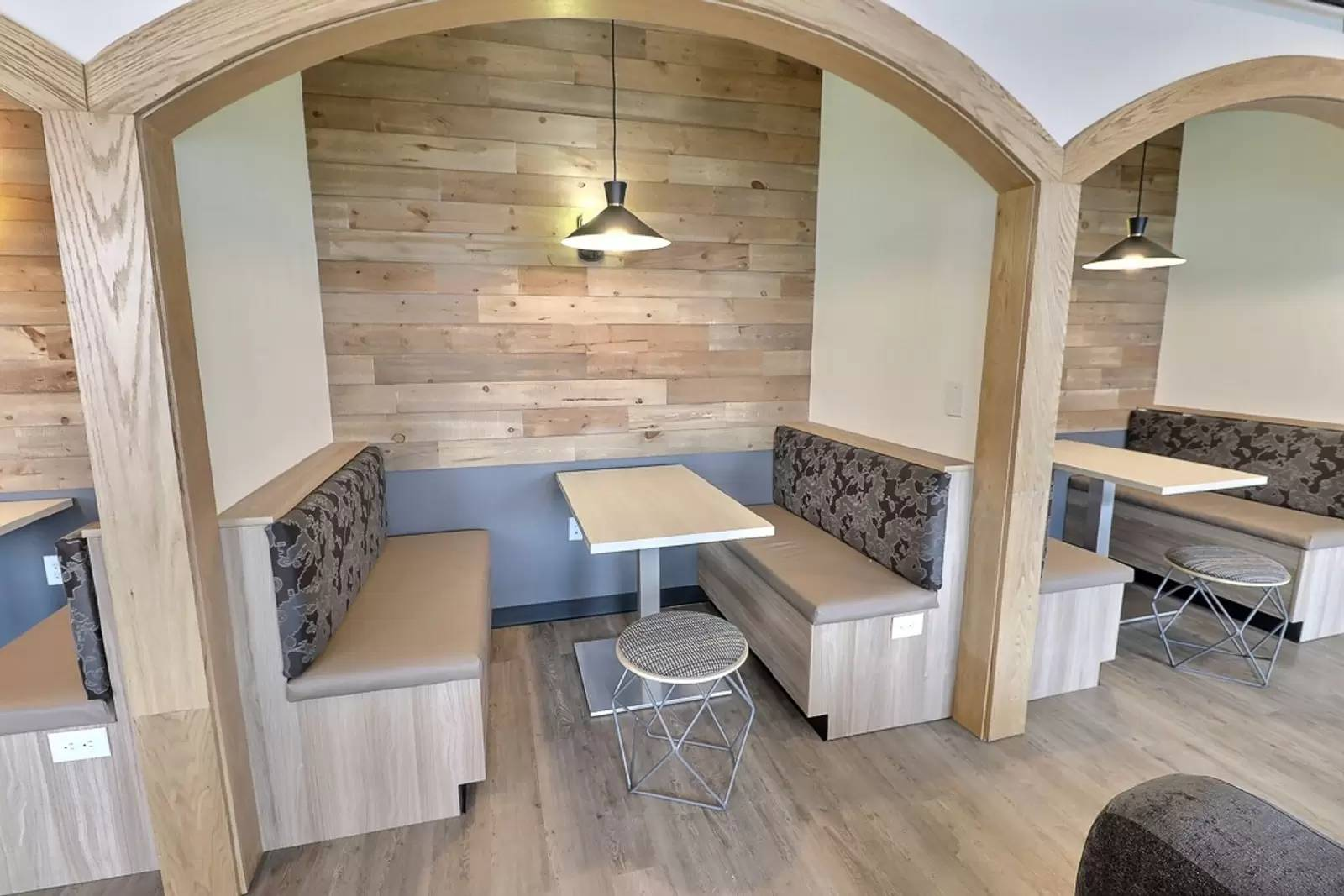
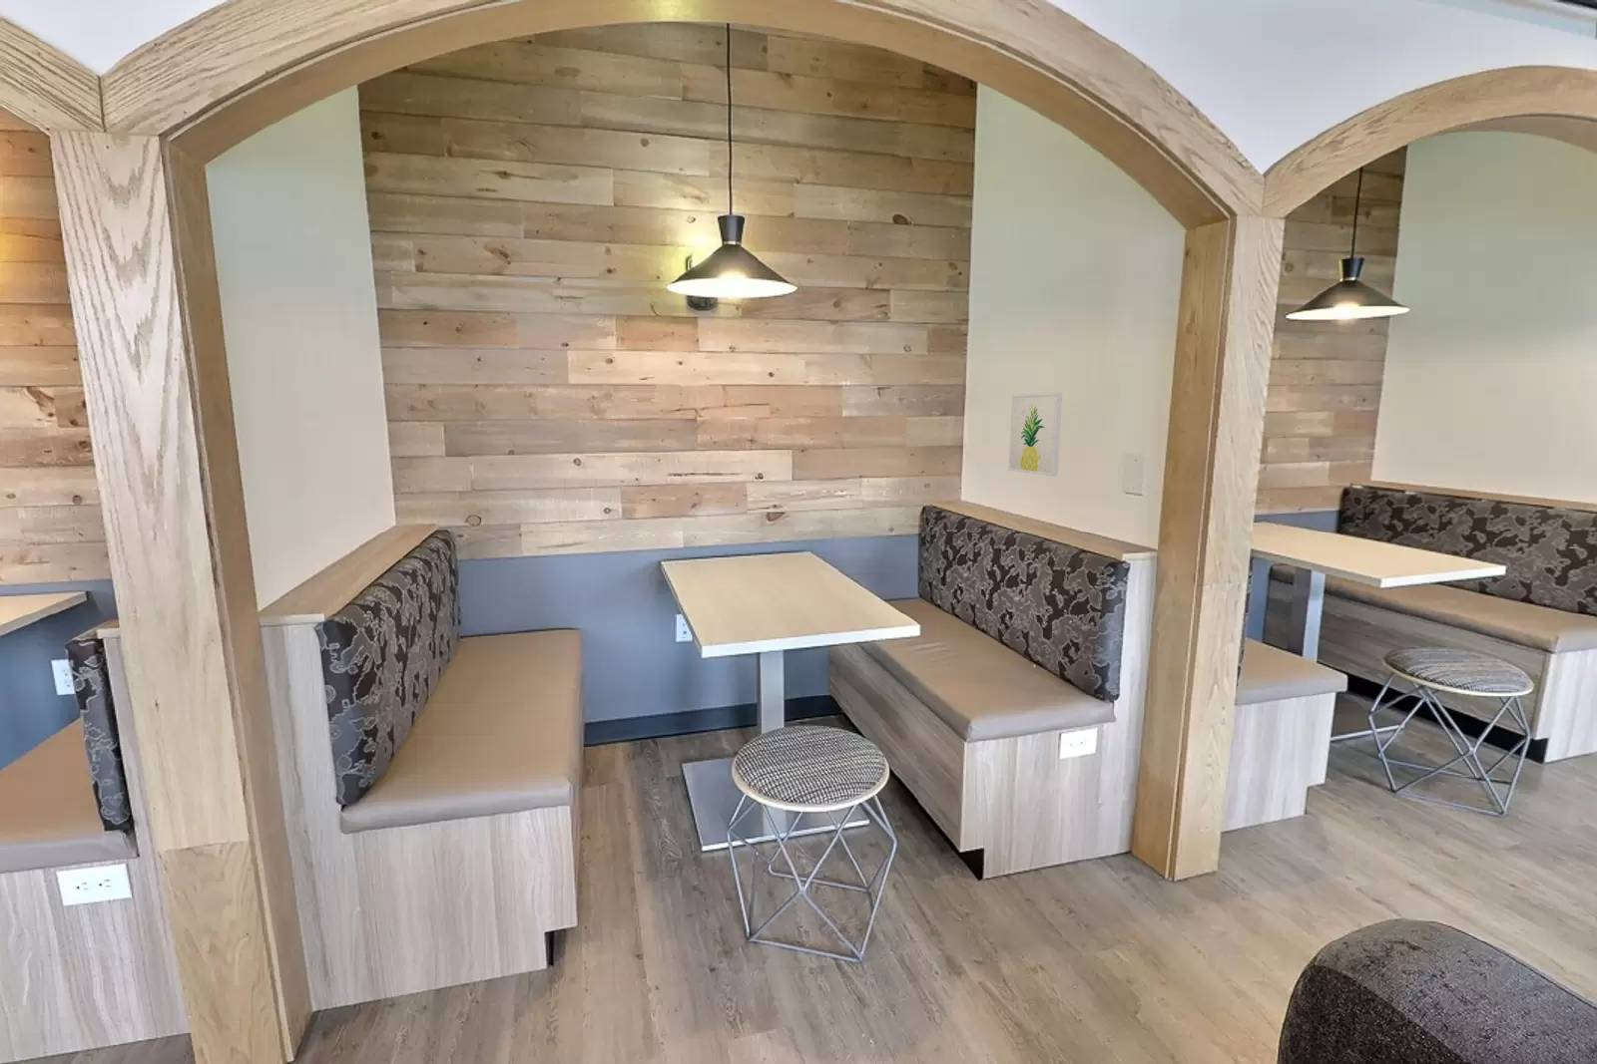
+ wall art [1008,392,1063,477]
